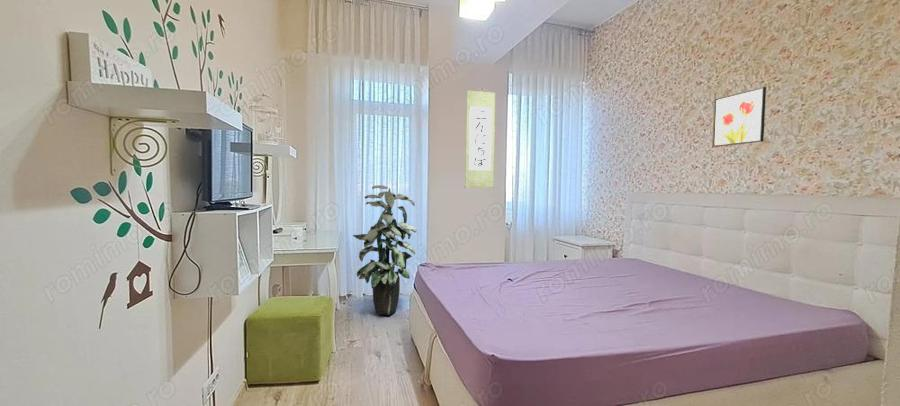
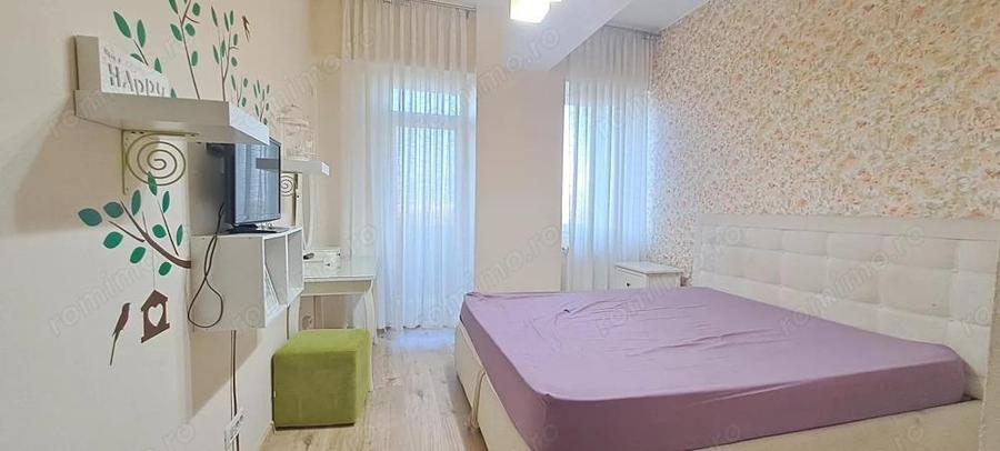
- wall art [711,86,767,148]
- wall scroll [464,87,496,189]
- indoor plant [352,184,418,316]
